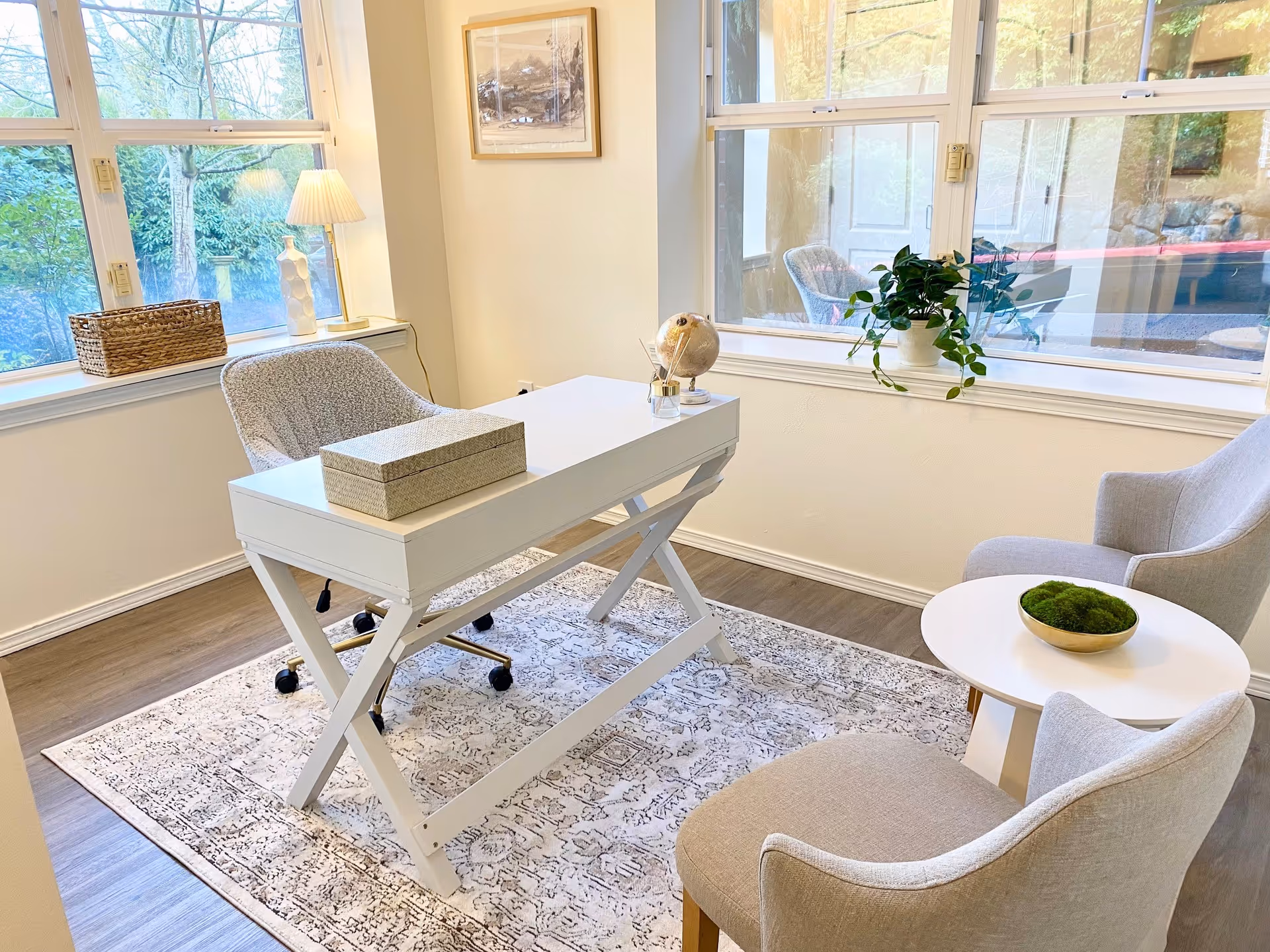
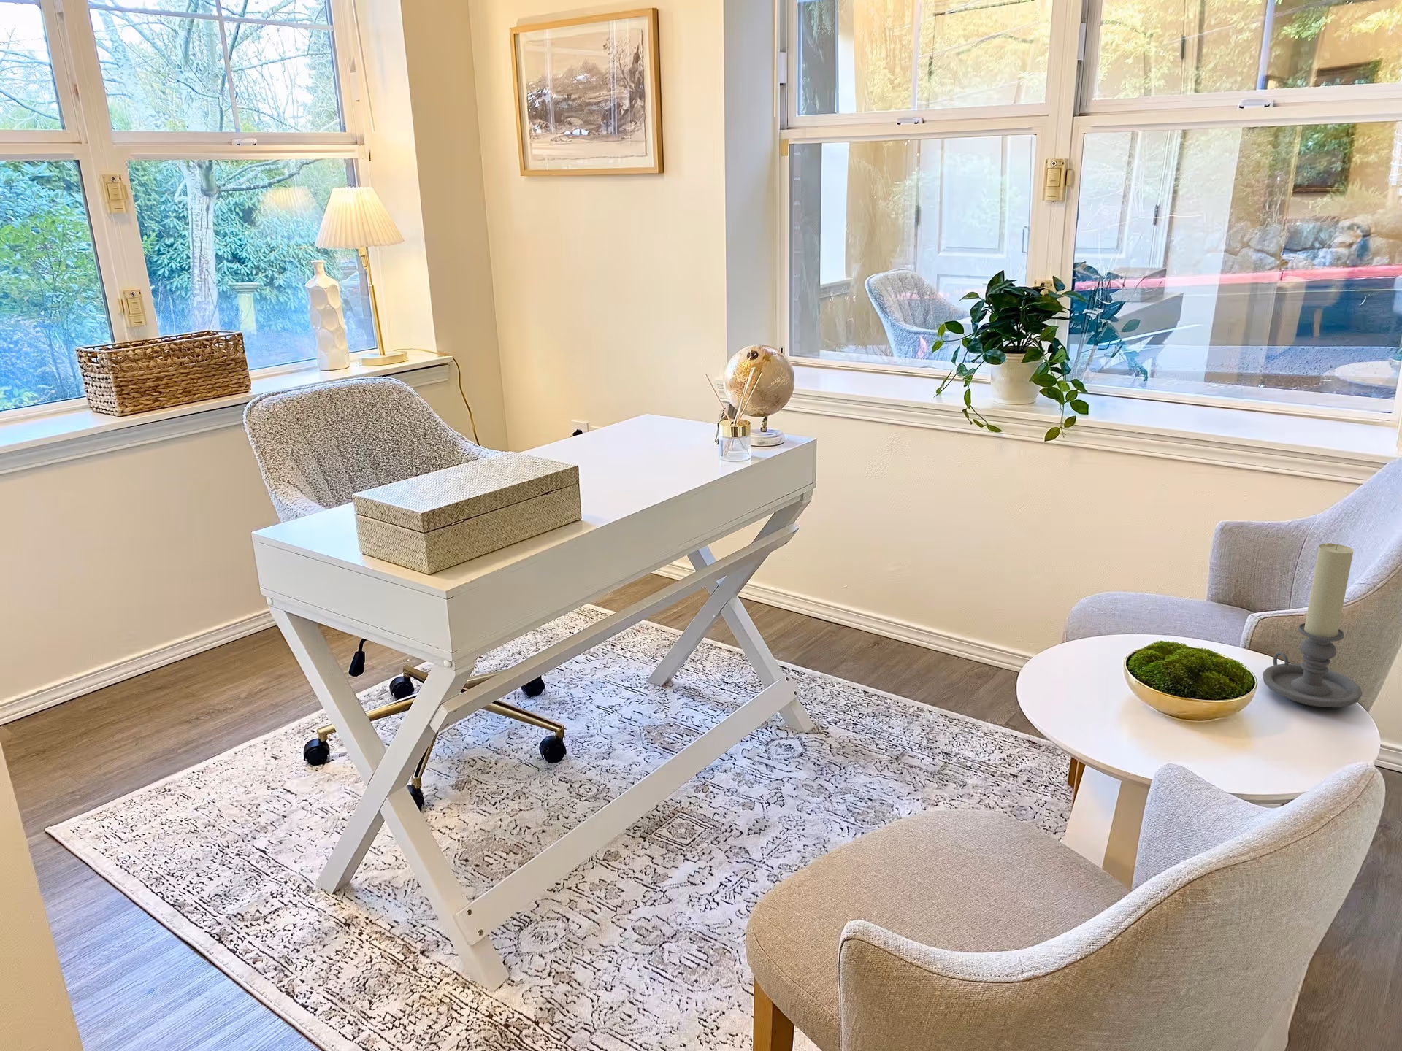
+ candle holder [1263,542,1362,708]
